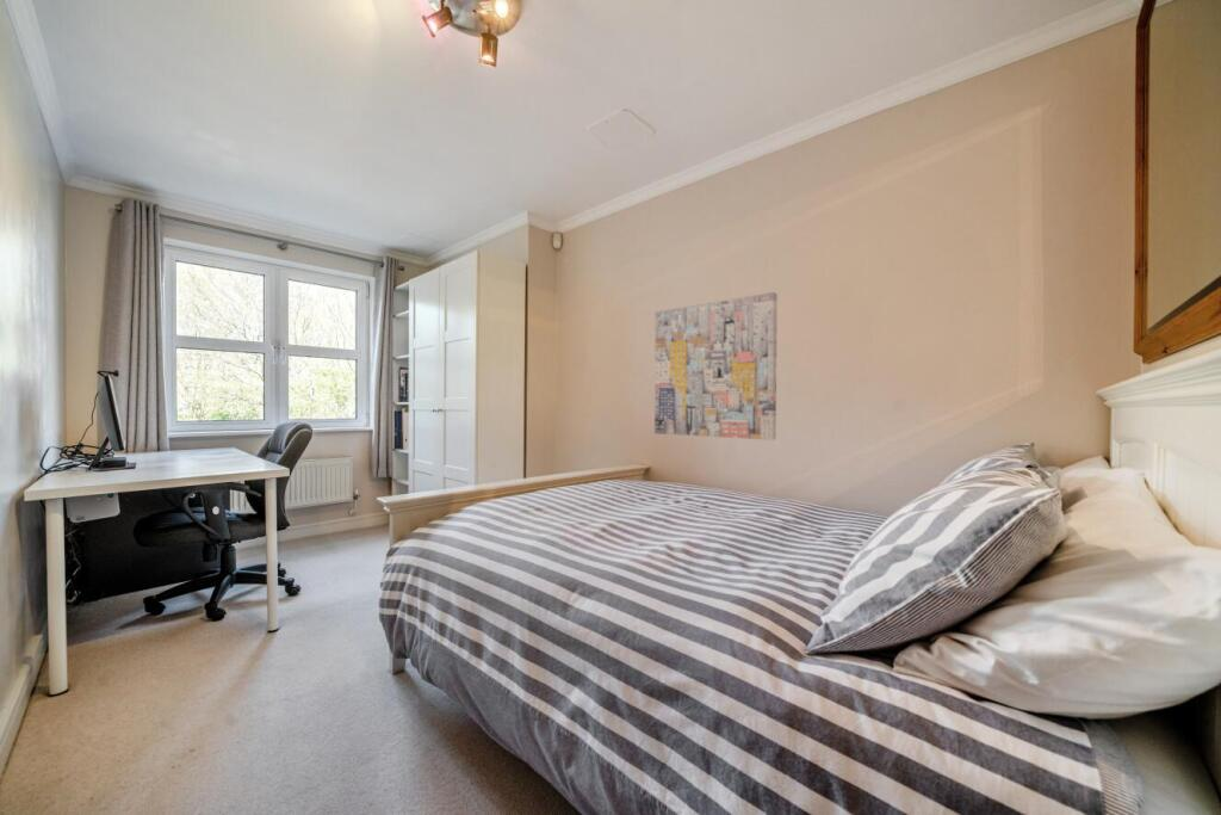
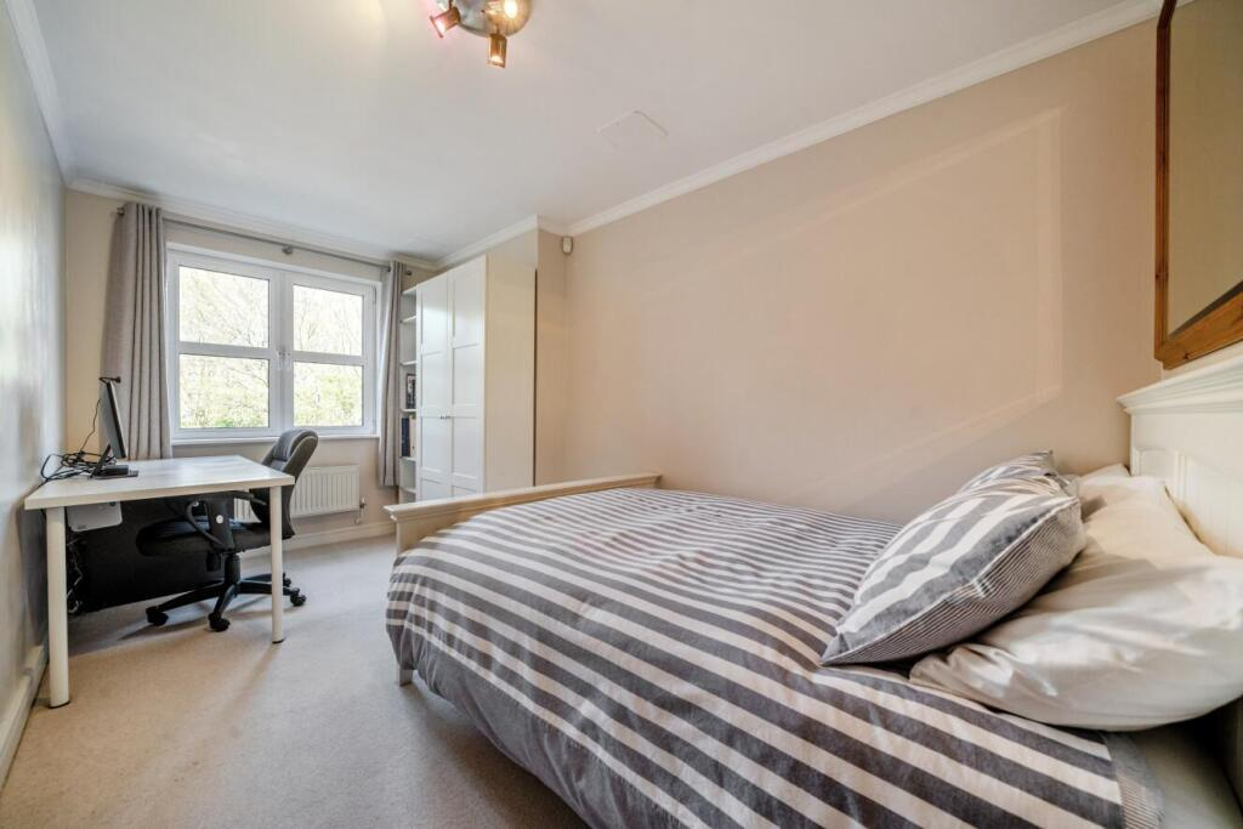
- wall art [653,291,779,442]
